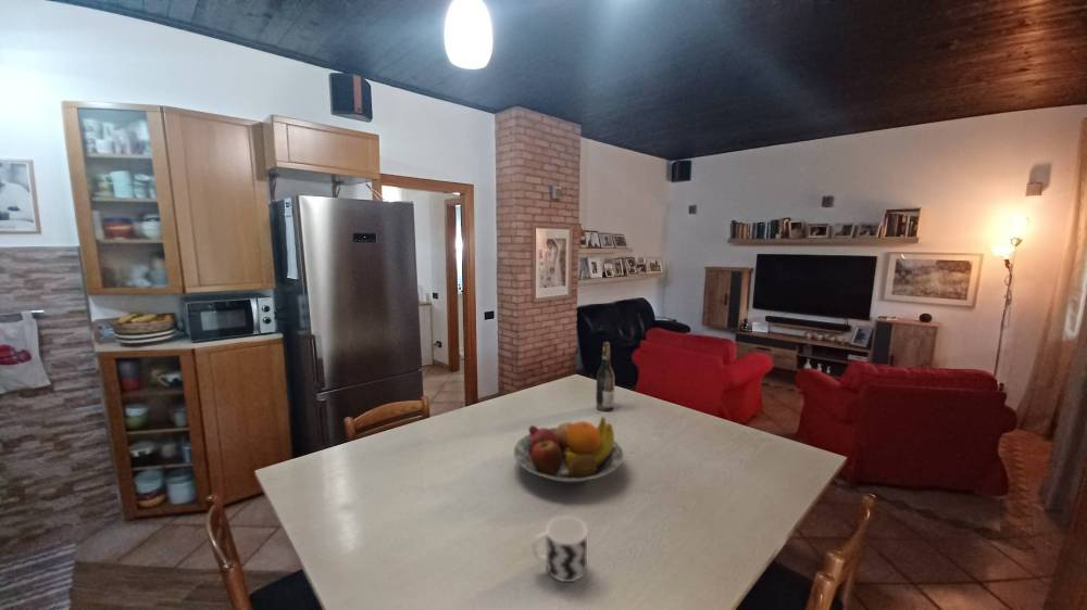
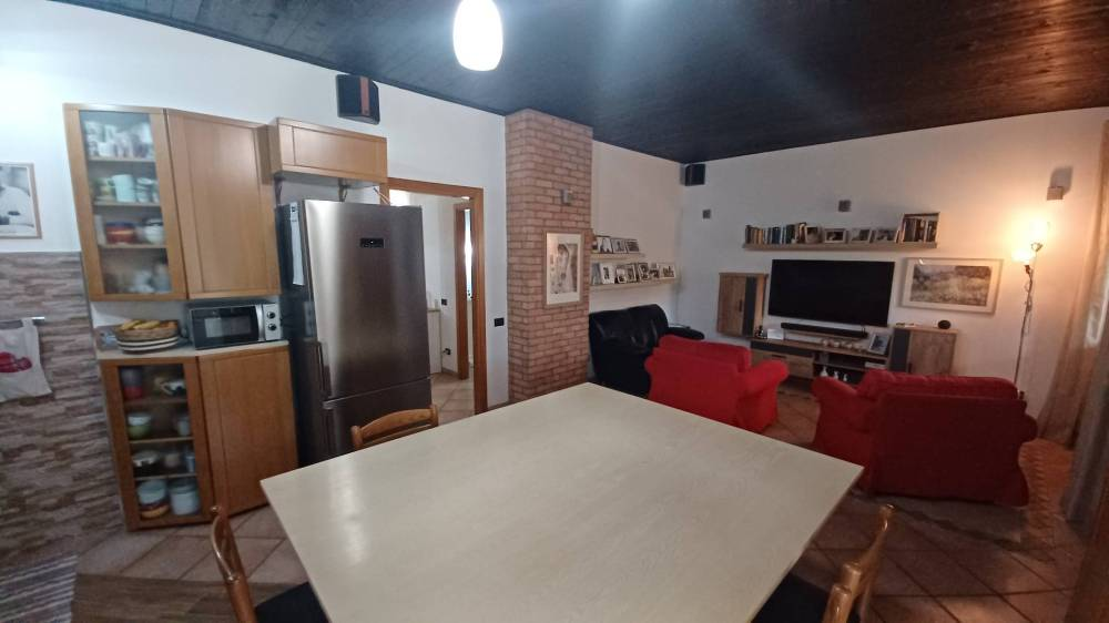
- wine bottle [595,341,615,412]
- cup [532,516,588,583]
- fruit bowl [513,416,625,483]
